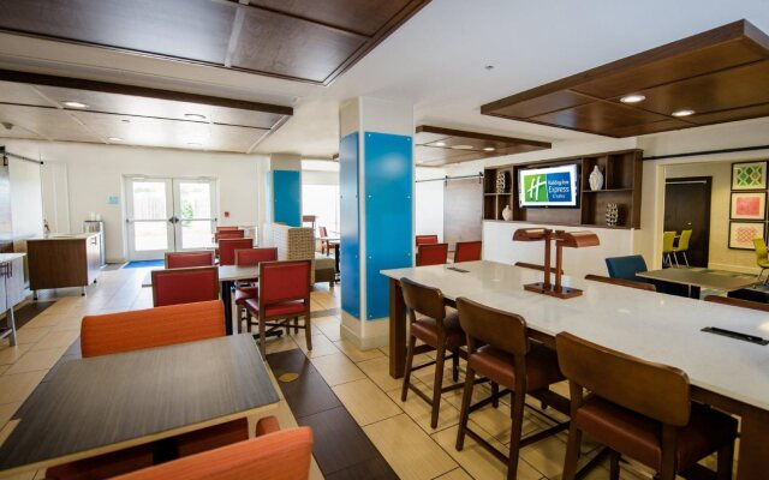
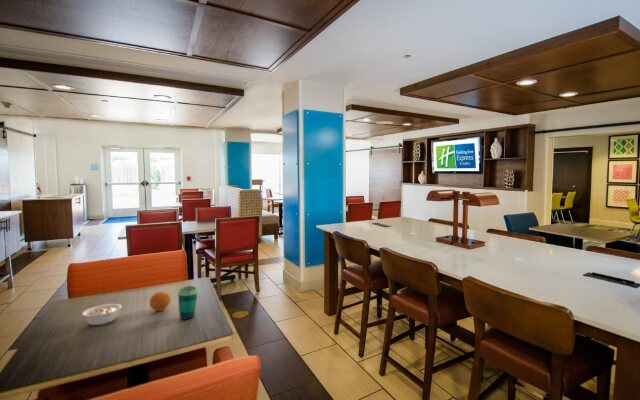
+ fruit [149,291,171,312]
+ legume [81,303,123,326]
+ cup [177,285,199,321]
